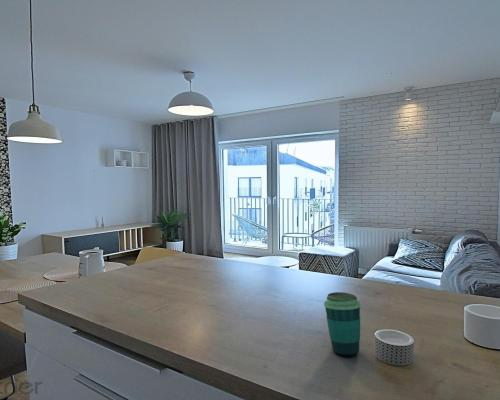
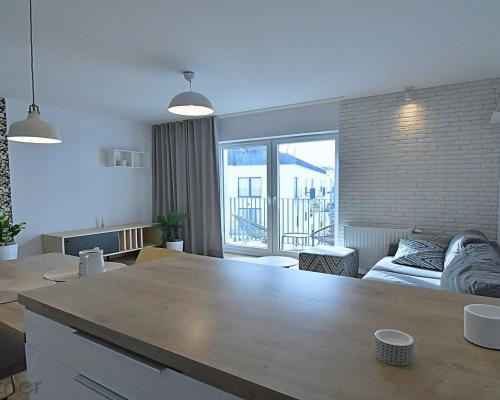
- cup [323,291,362,358]
